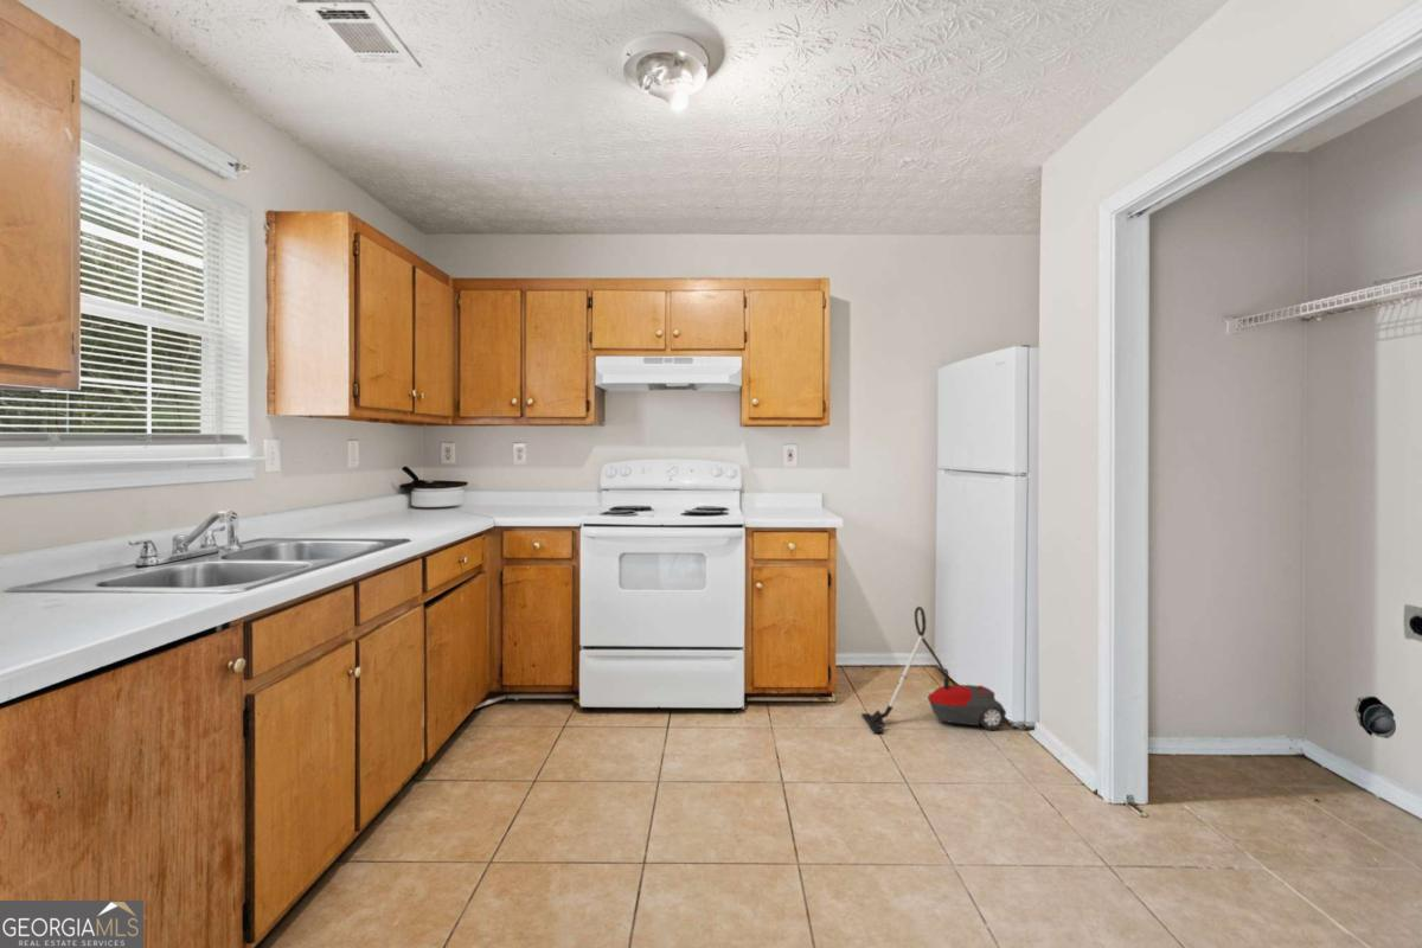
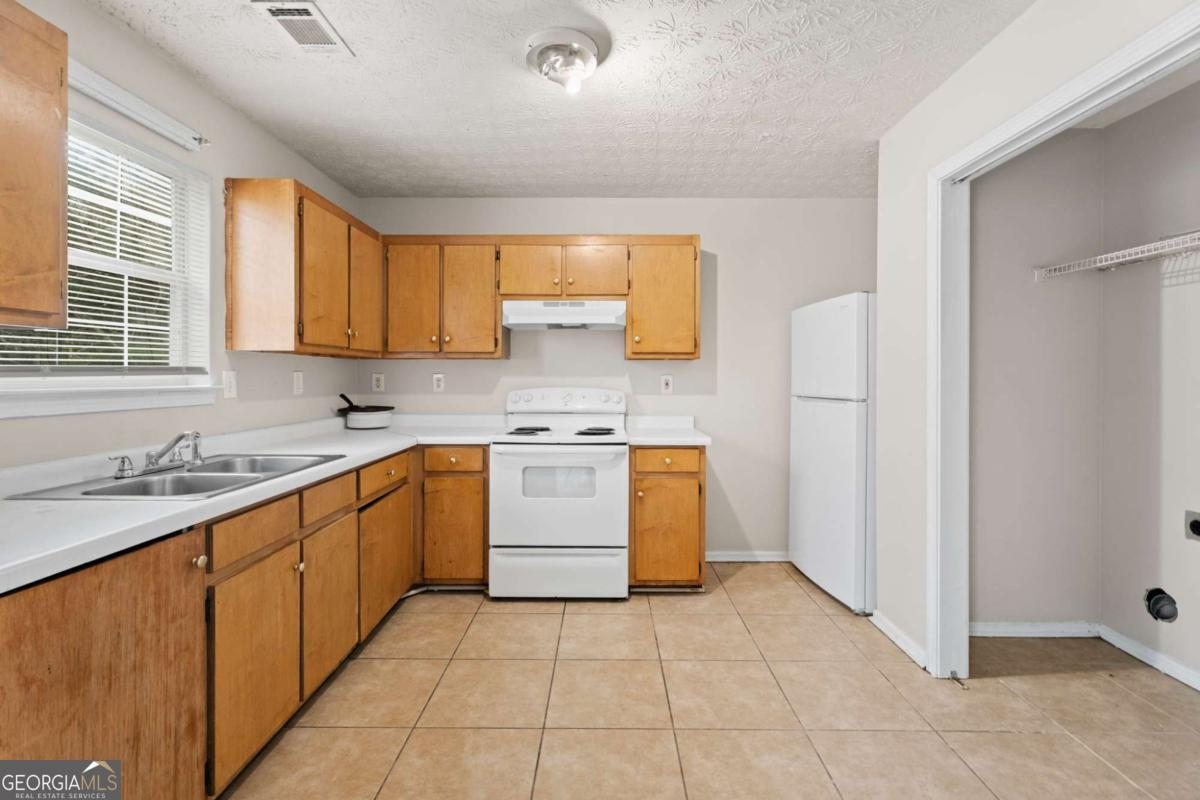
- vacuum cleaner [860,606,1007,734]
